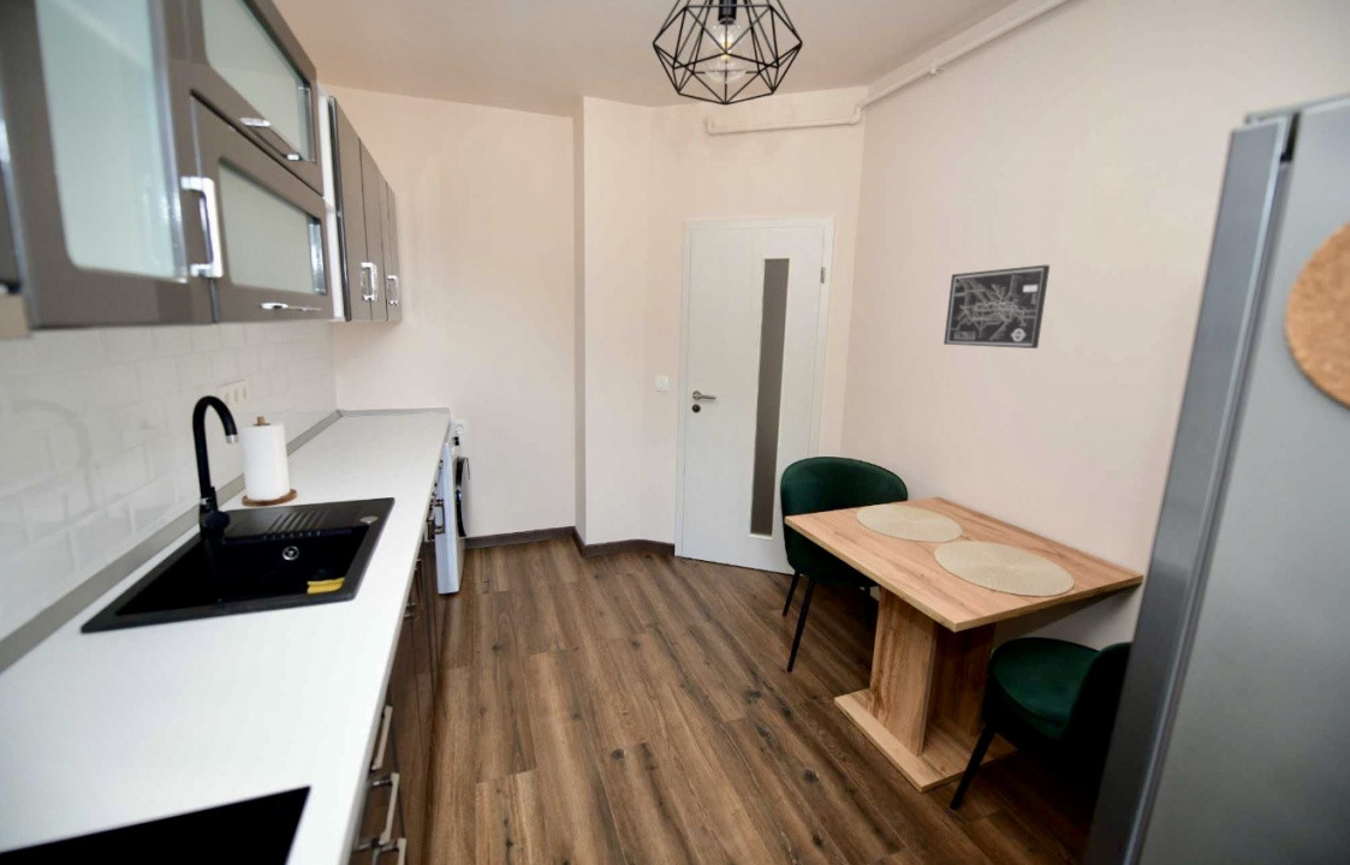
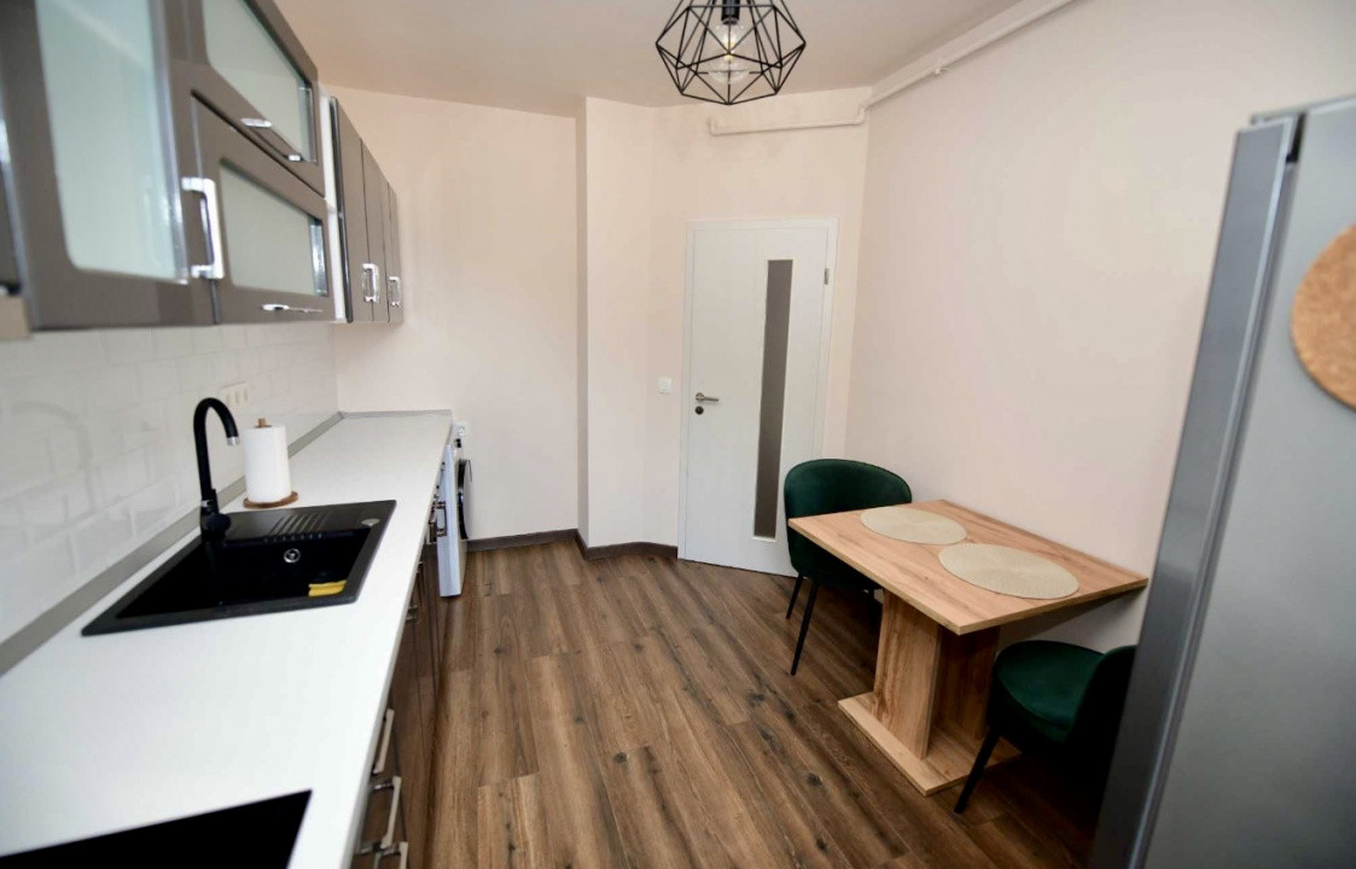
- wall art [942,264,1051,350]
